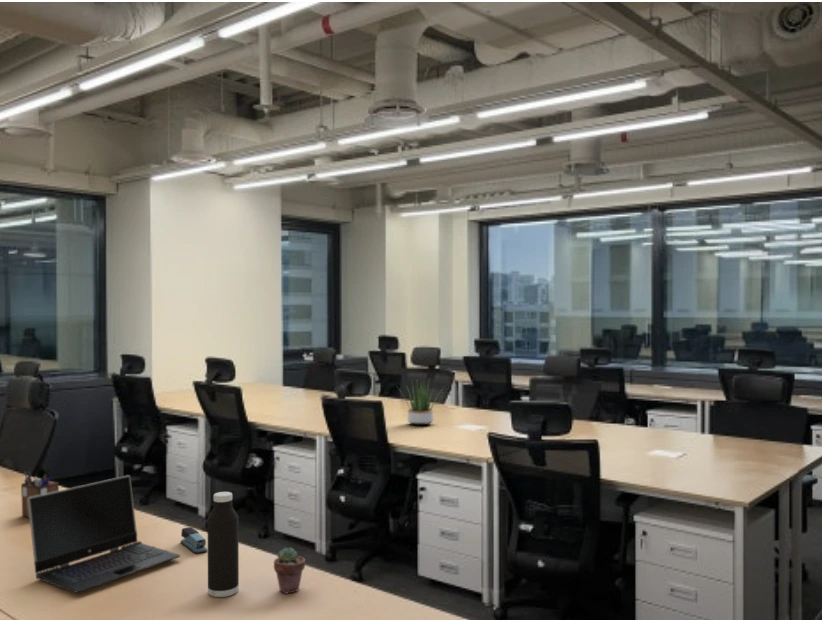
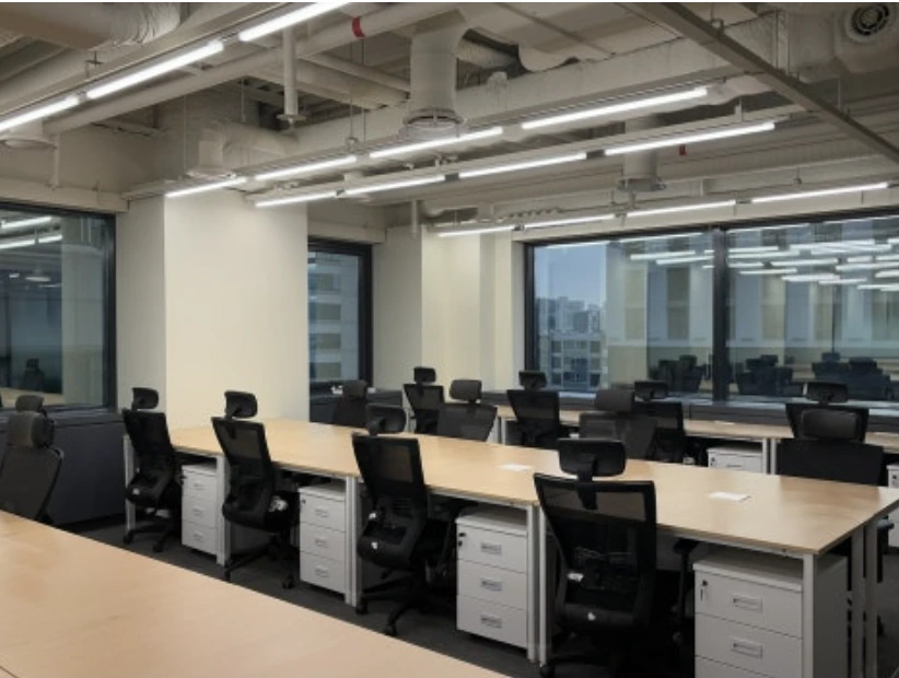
- potted succulent [273,546,306,595]
- water bottle [207,491,240,598]
- potted plant [397,378,445,426]
- desk organizer [20,469,60,519]
- laptop computer [28,474,181,594]
- stapler [179,526,208,555]
